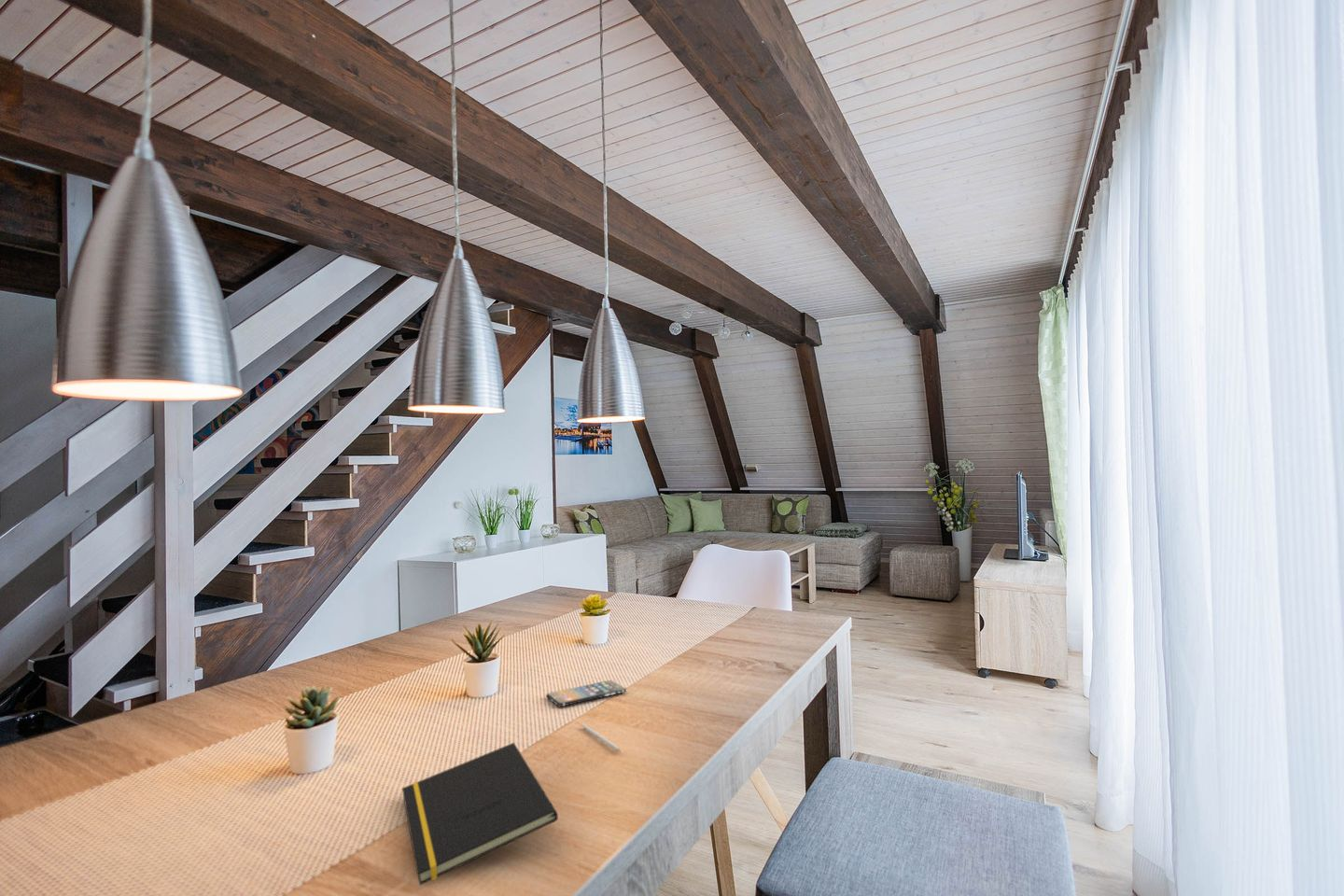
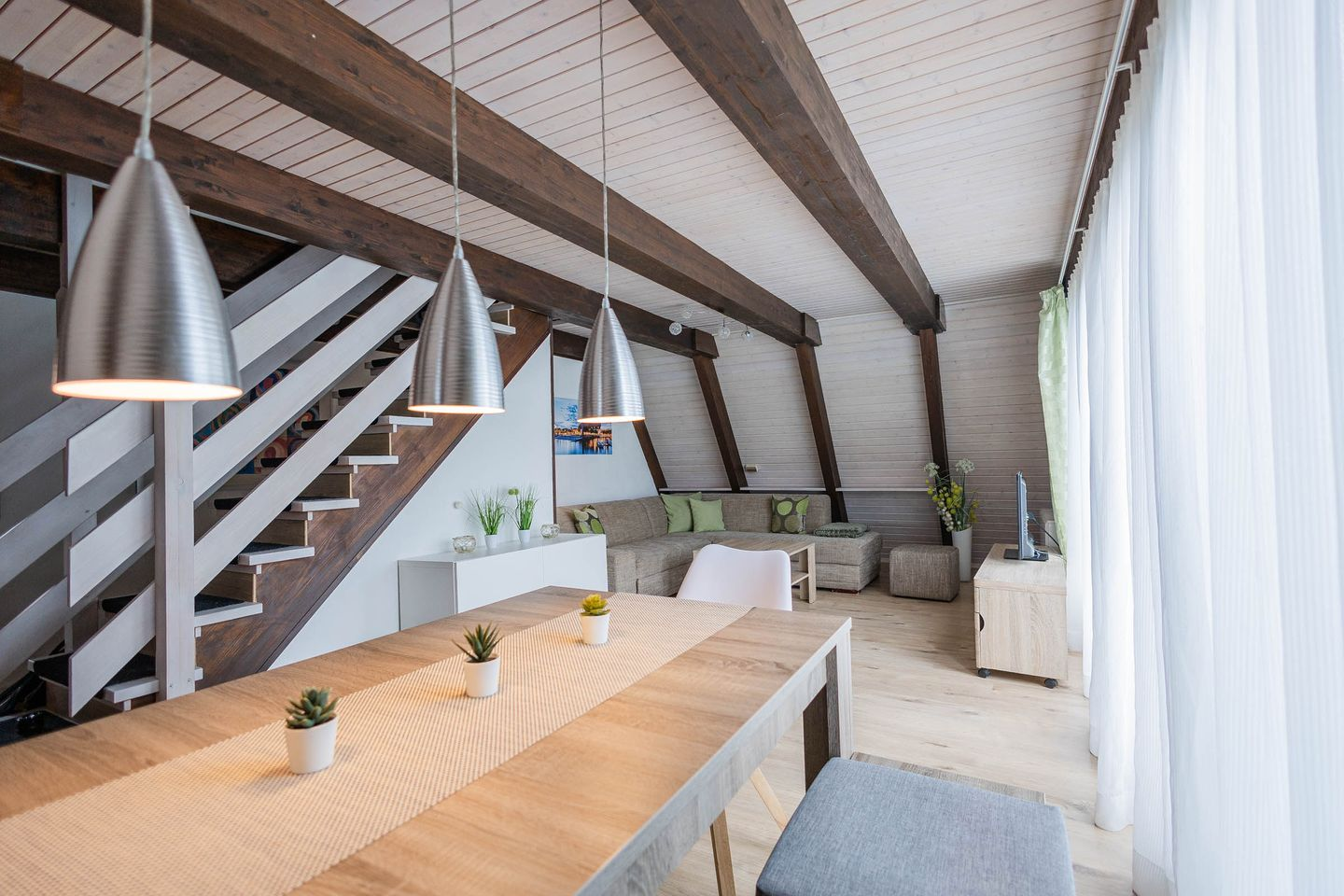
- drawing pencil [581,723,623,753]
- smartphone [545,679,627,707]
- notepad [401,742,559,886]
